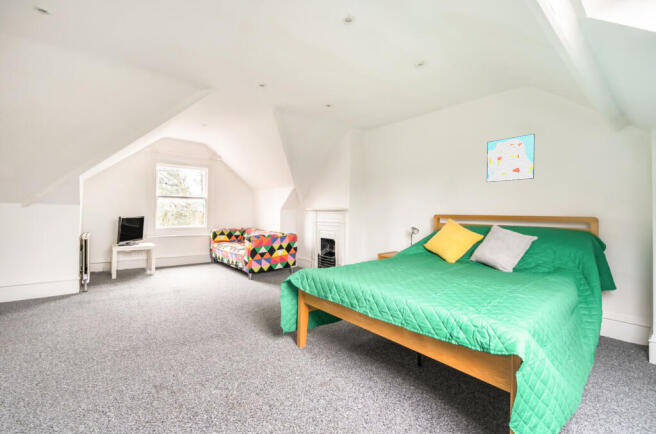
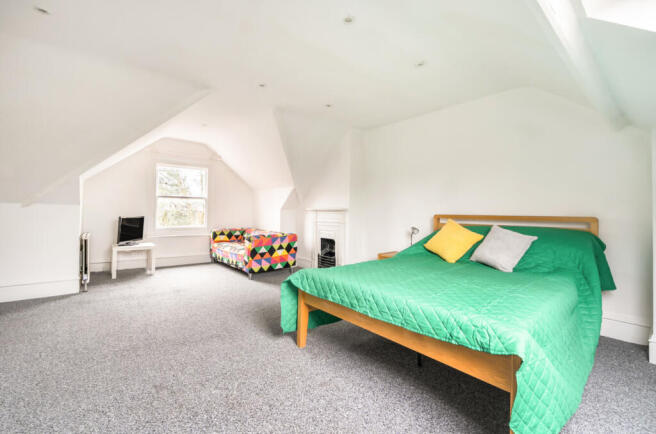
- wall art [486,133,536,183]
